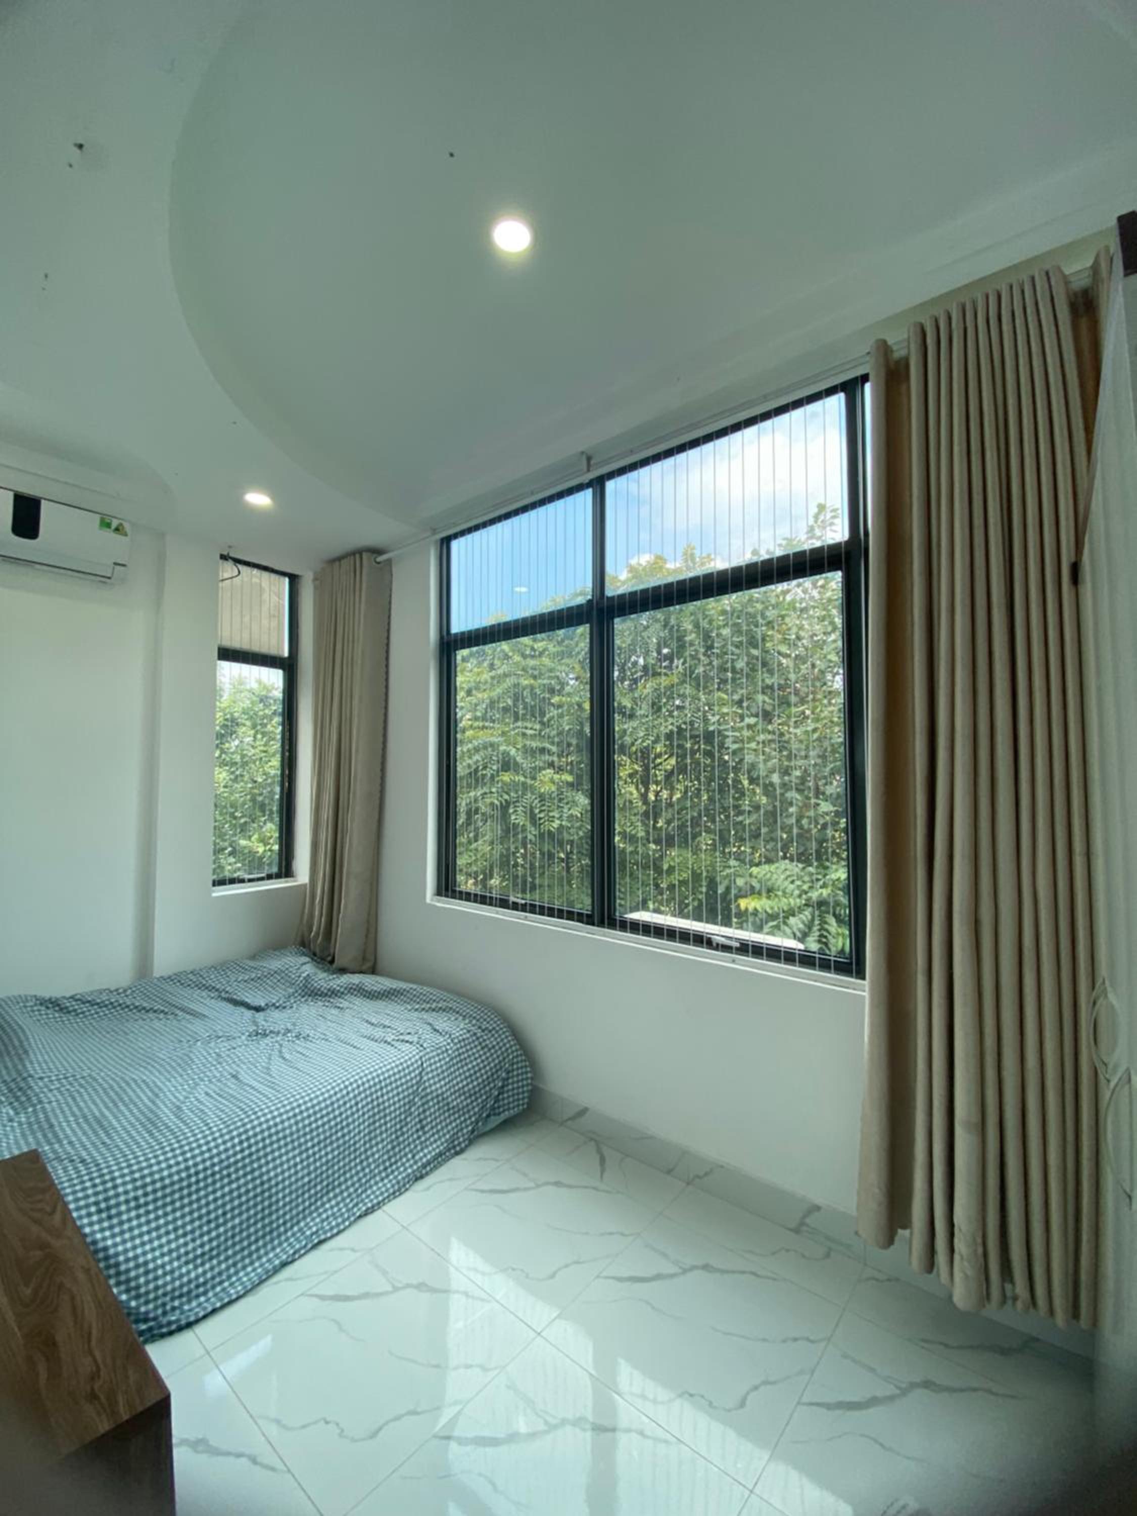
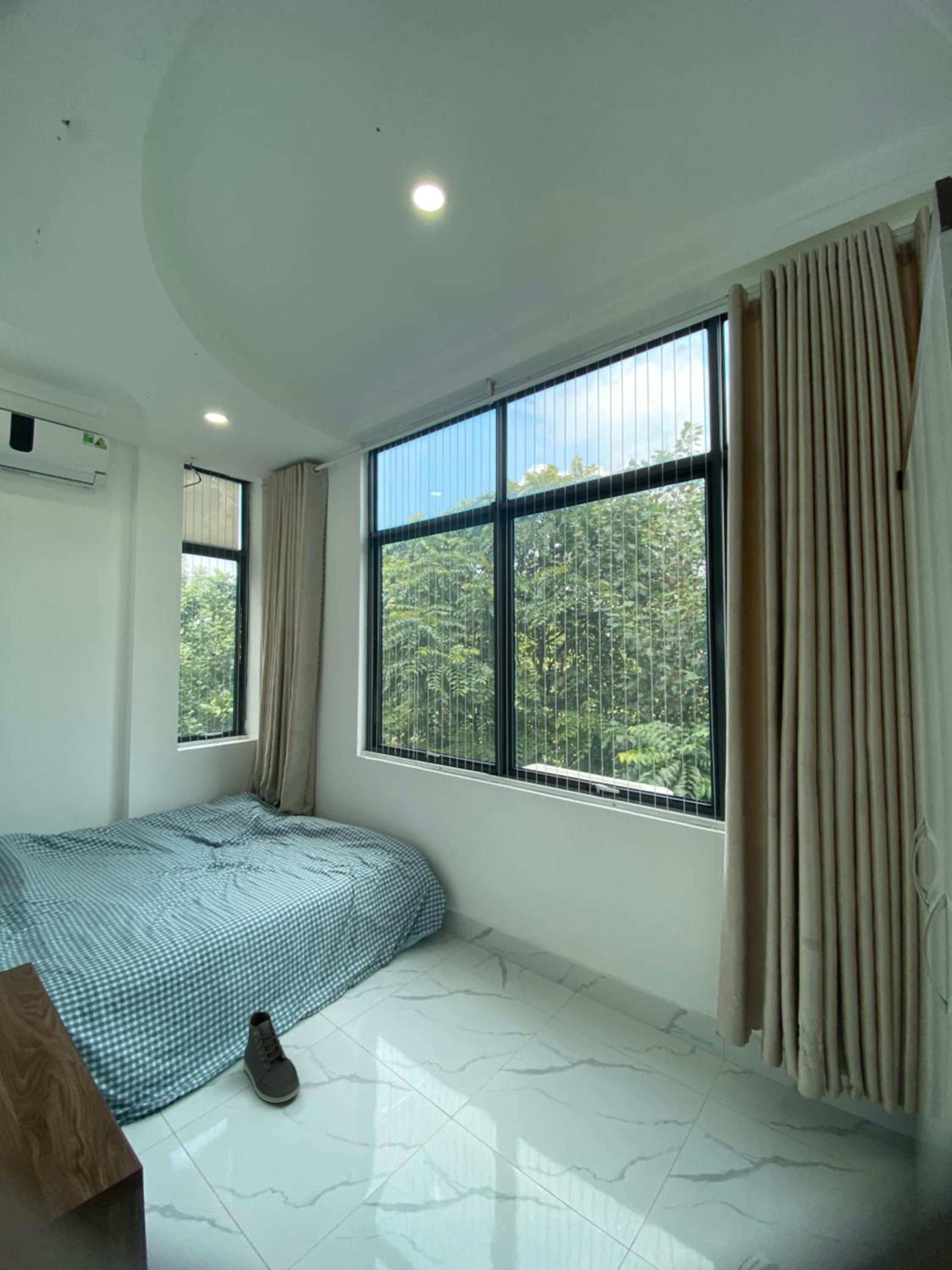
+ sneaker [243,1011,301,1103]
